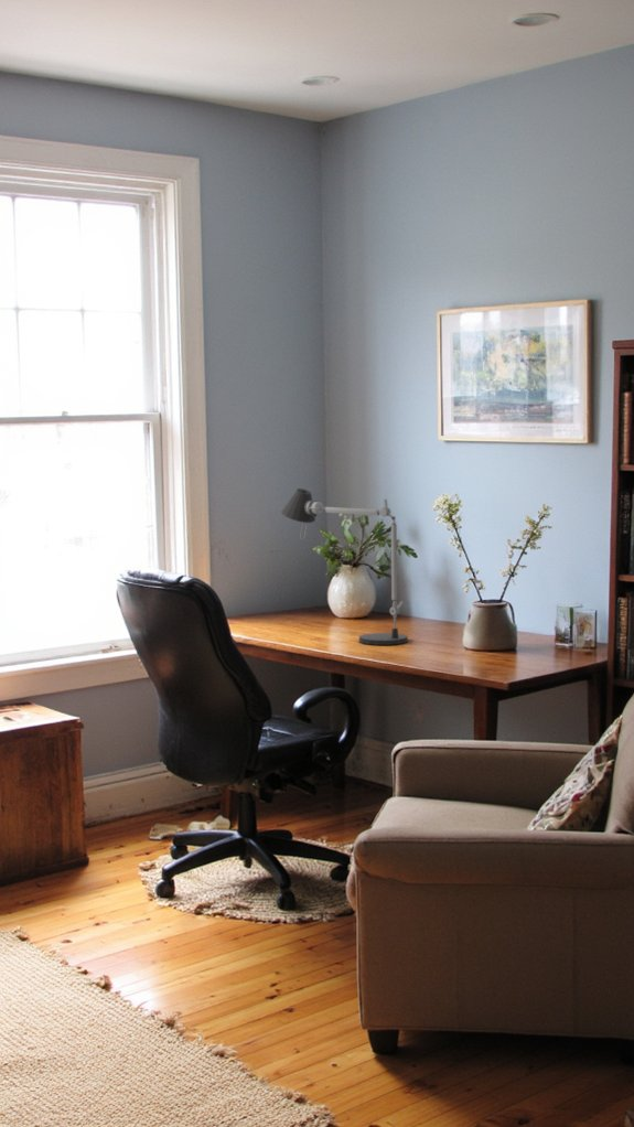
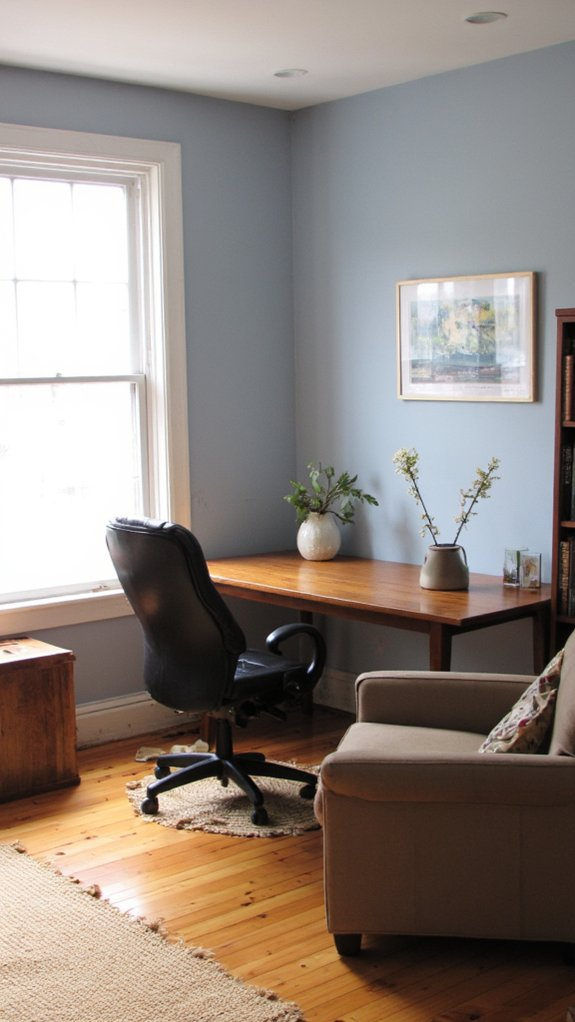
- desk lamp [280,487,409,646]
